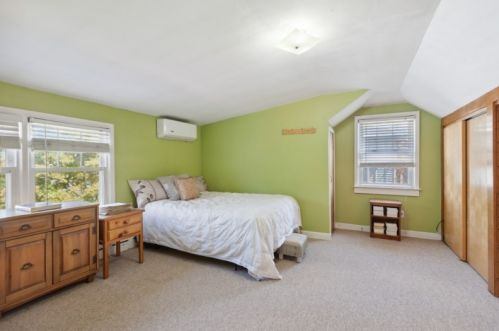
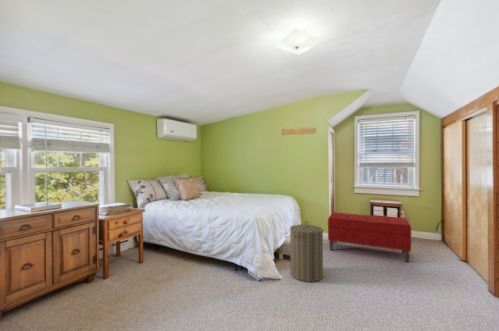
+ bench [327,211,412,263]
+ laundry hamper [289,220,324,283]
